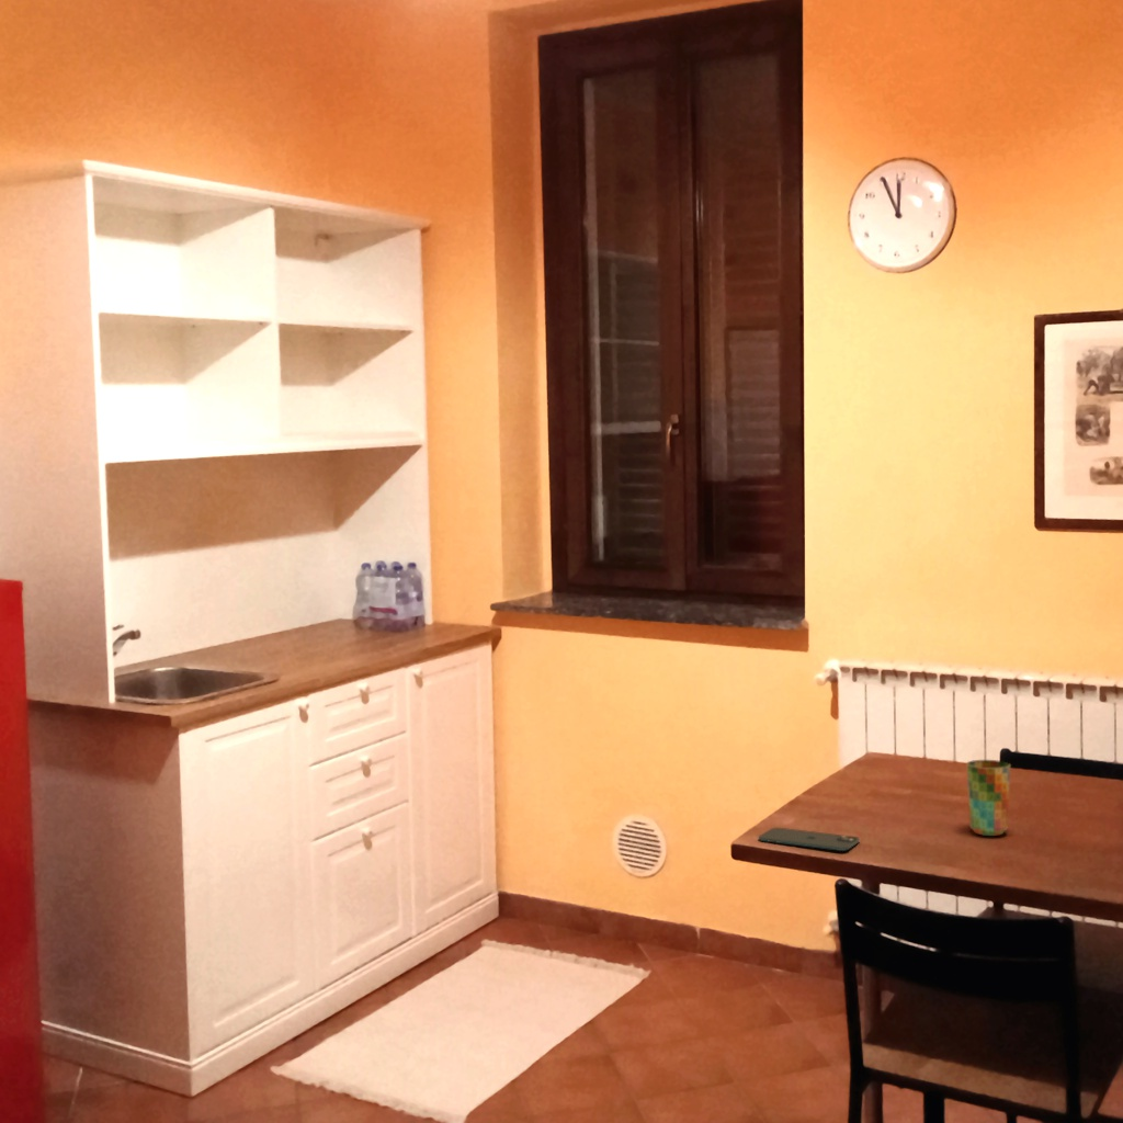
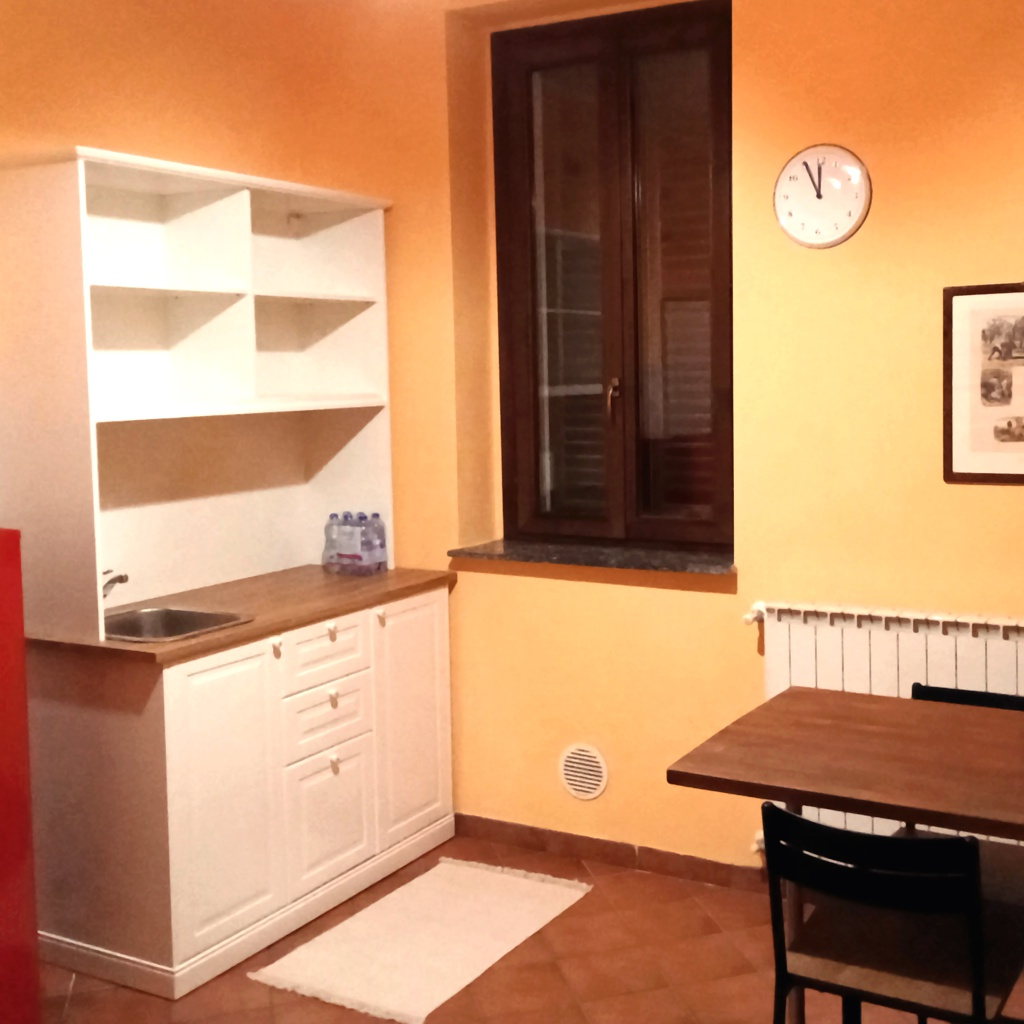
- cup [965,759,1011,837]
- smartphone [758,827,861,852]
